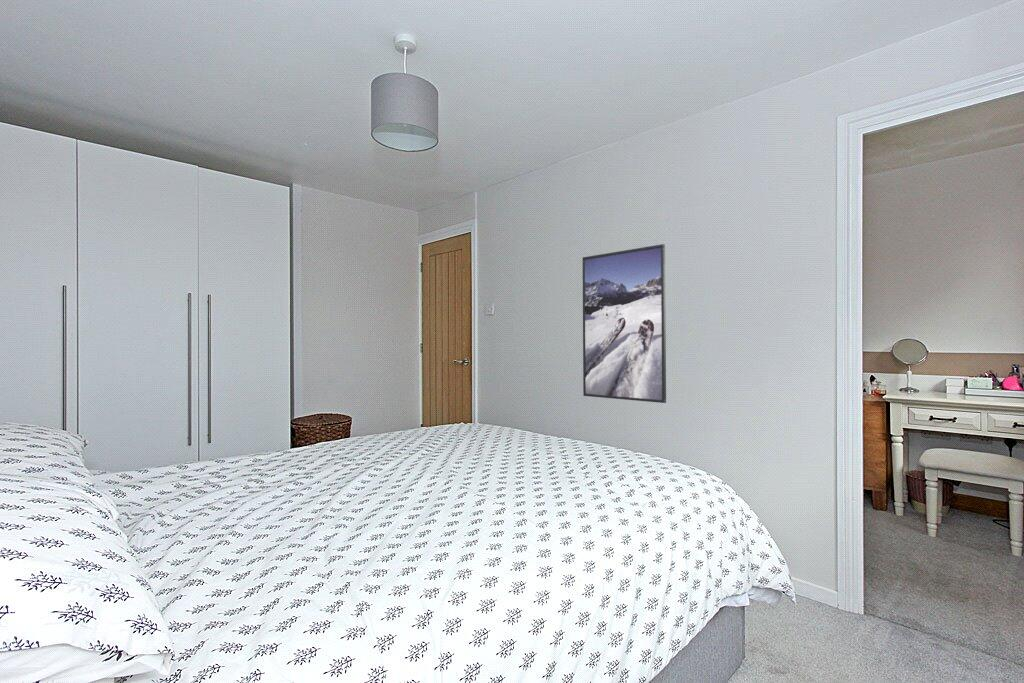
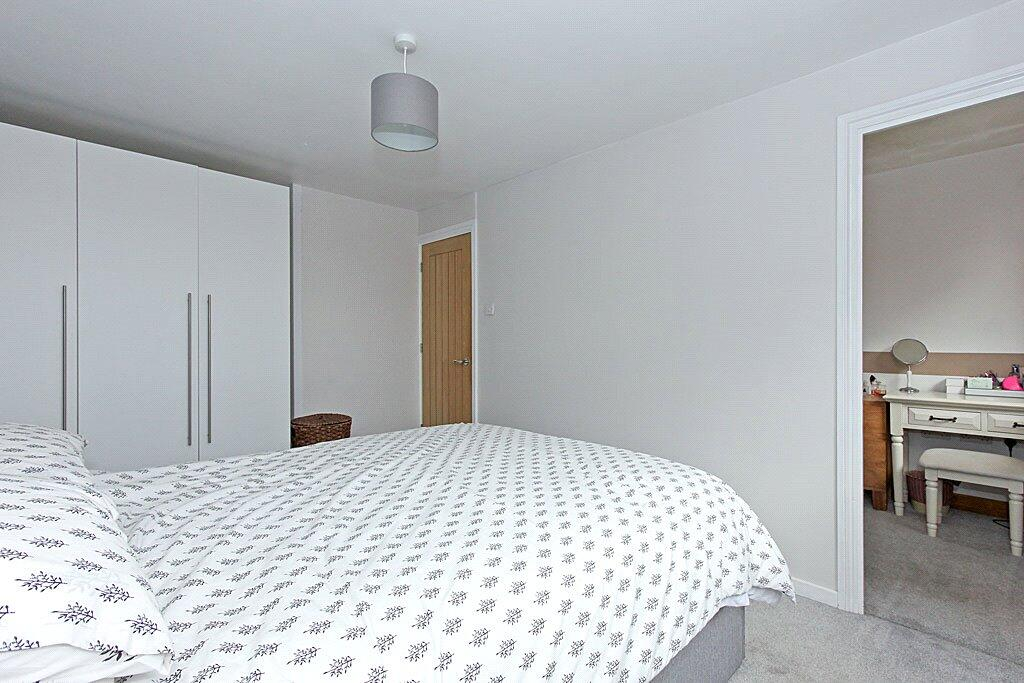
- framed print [581,243,667,404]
